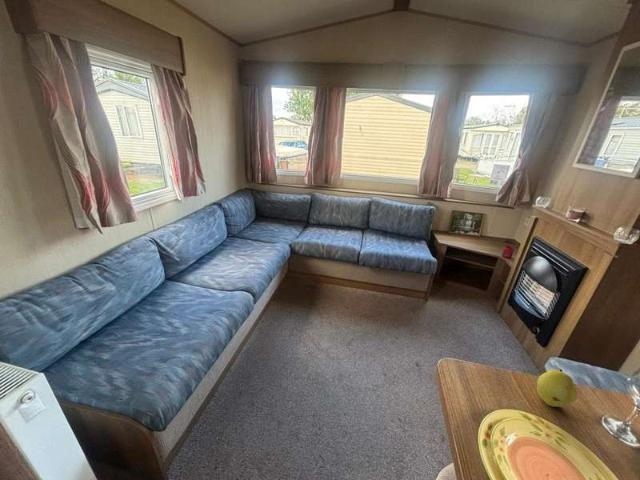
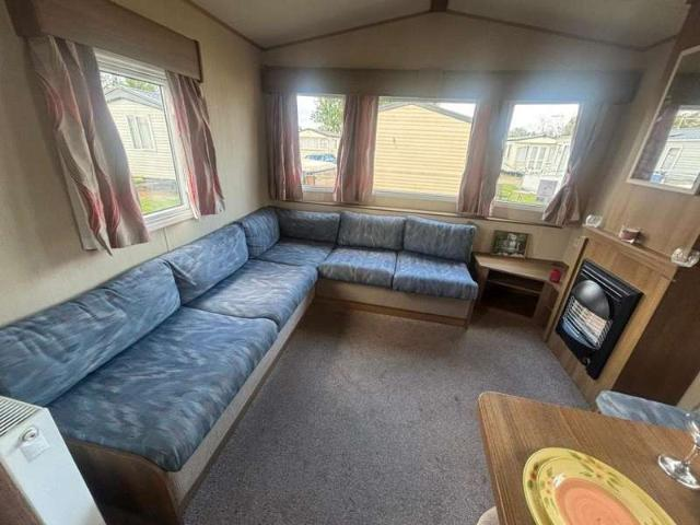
- fruit [536,368,578,408]
